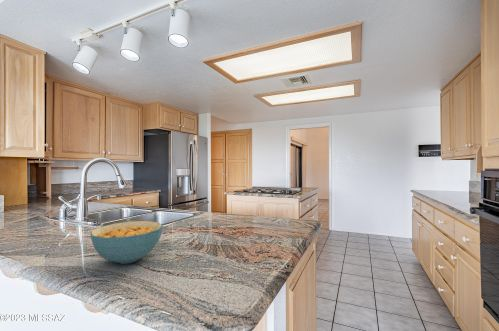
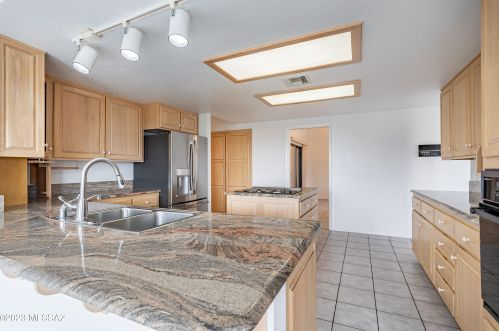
- cereal bowl [89,220,164,265]
